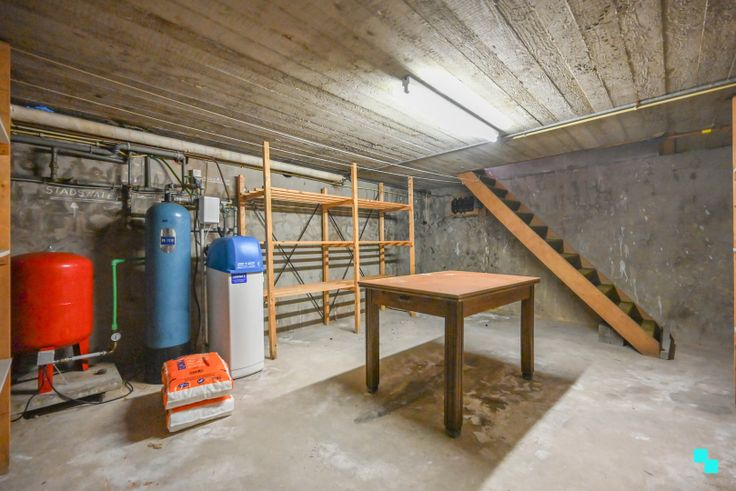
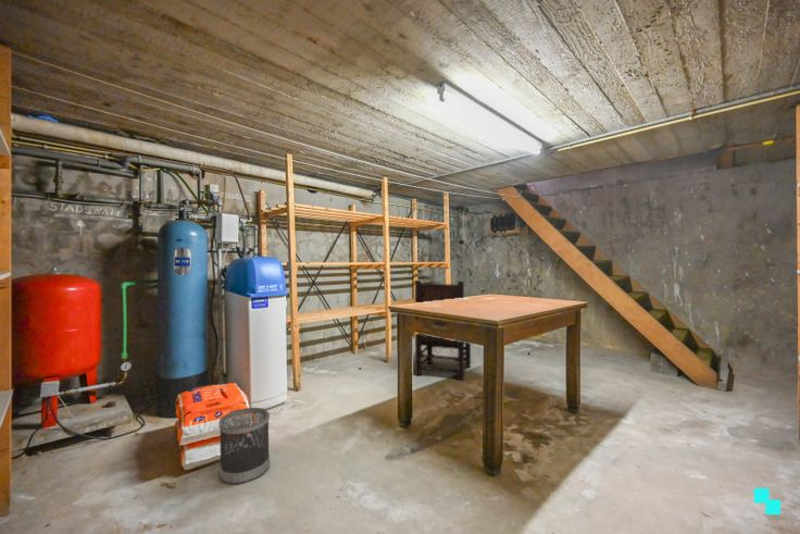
+ wooden chair [414,280,472,382]
+ wastebasket [218,407,271,486]
